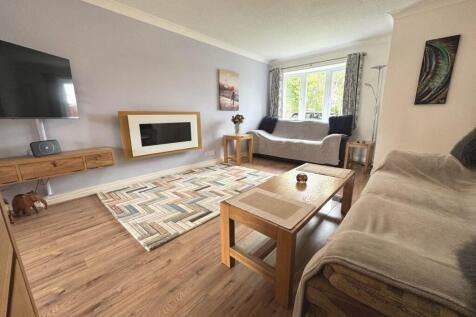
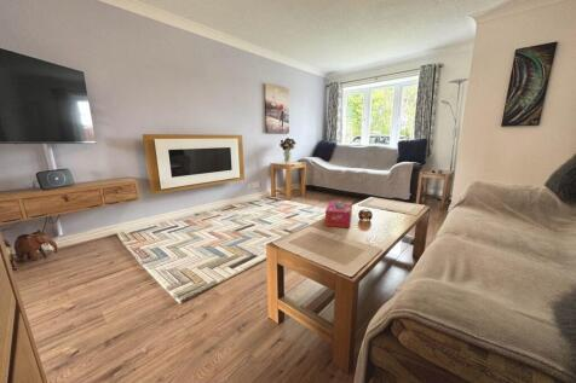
+ tissue box [324,199,353,228]
